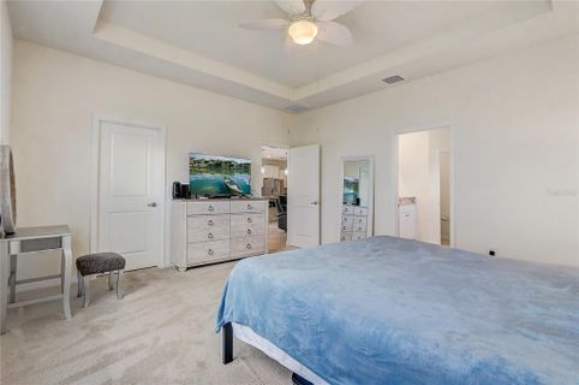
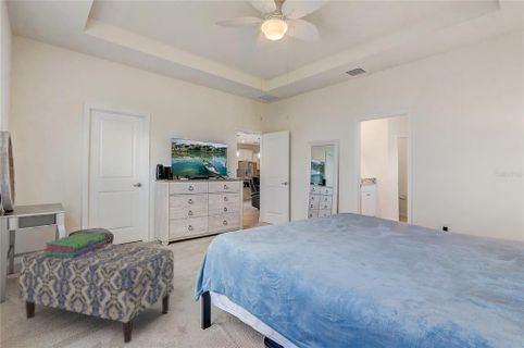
+ bench [18,243,175,344]
+ stack of books [42,232,108,258]
